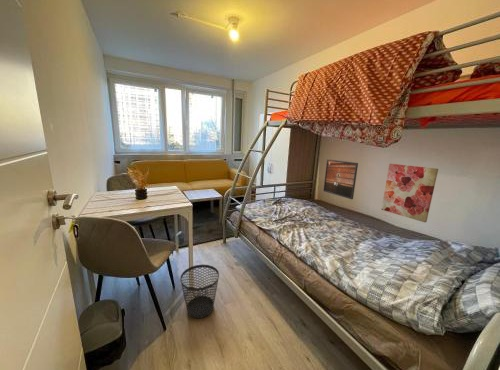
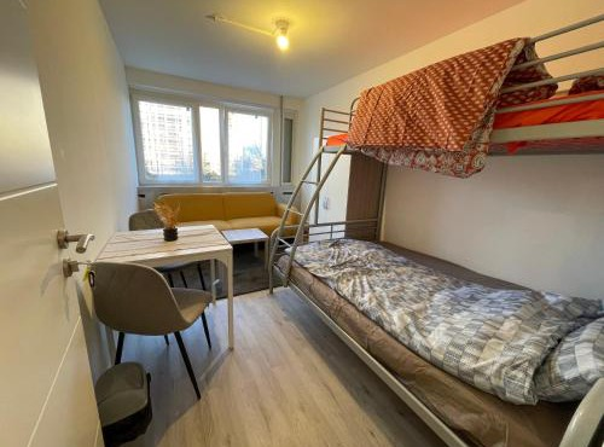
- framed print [322,158,359,200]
- wall art [380,163,439,223]
- wastebasket [179,264,220,319]
